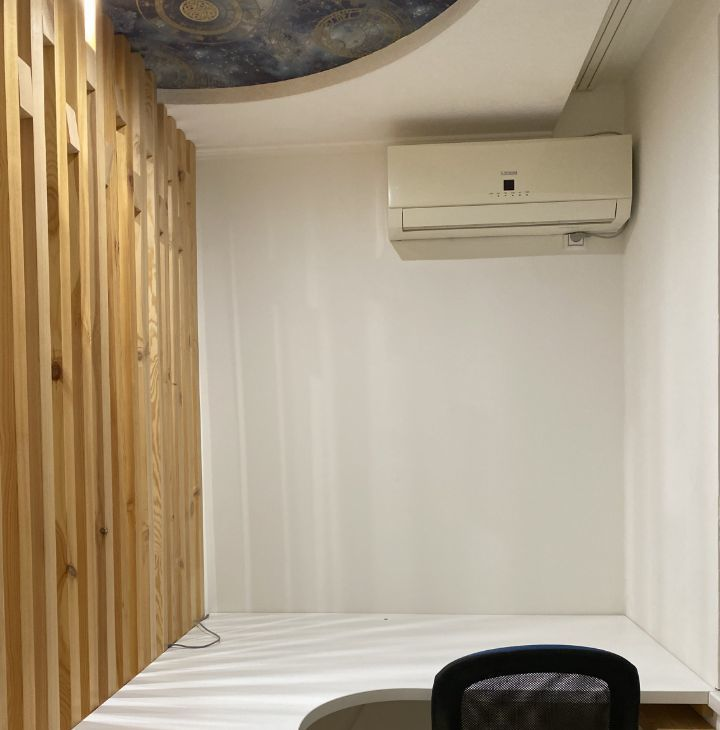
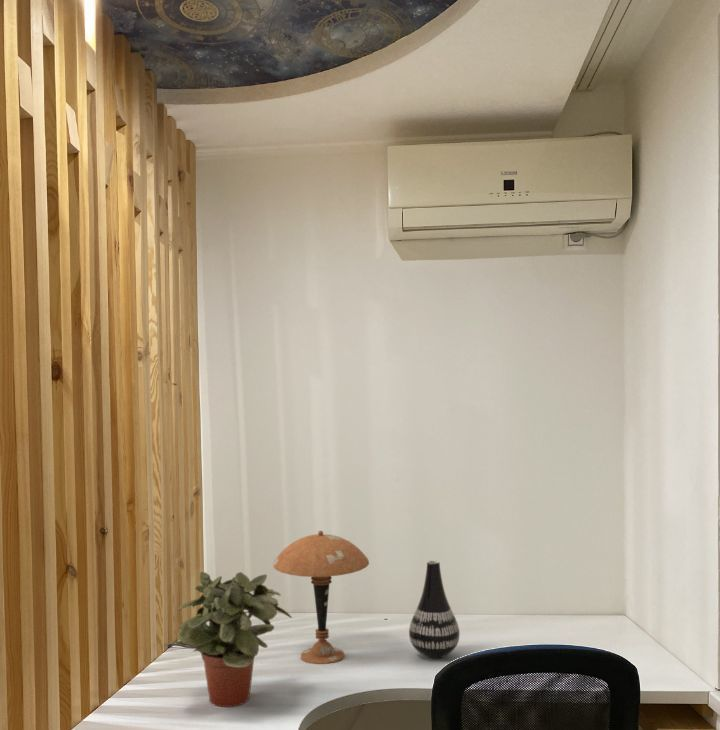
+ potted plant [172,571,293,708]
+ table lamp [272,530,370,665]
+ vase [408,559,461,660]
